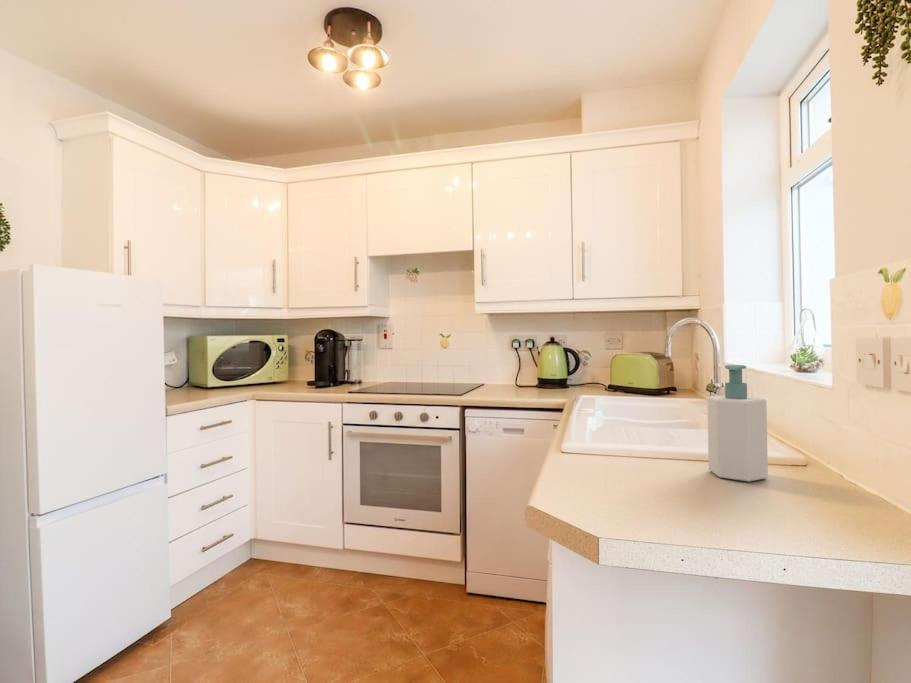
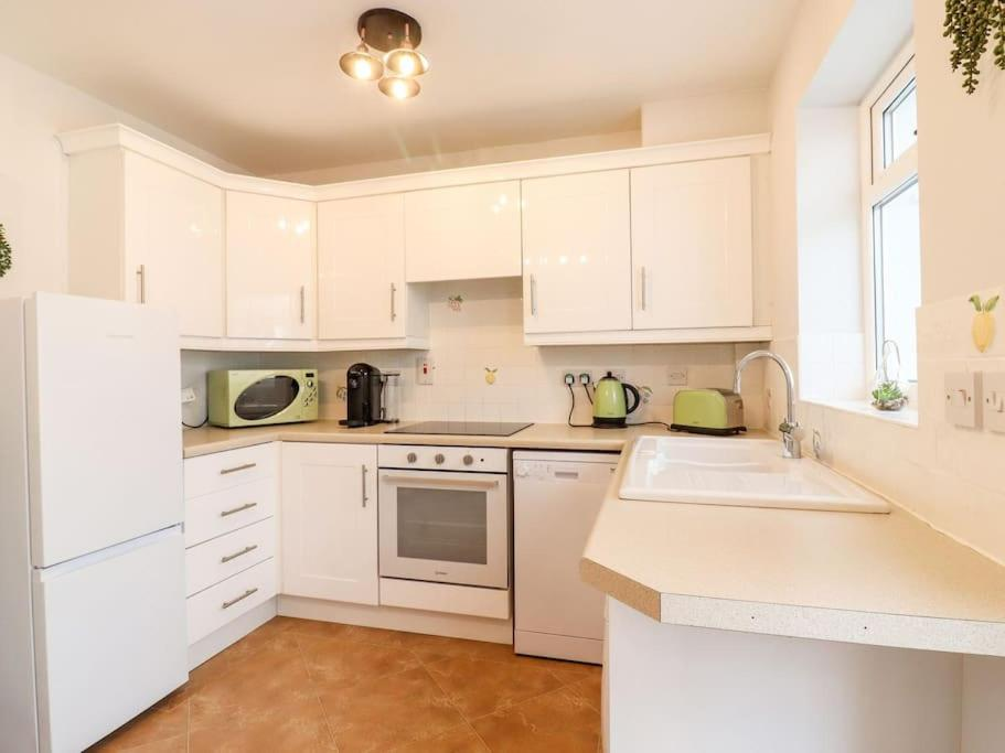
- soap bottle [706,364,769,483]
